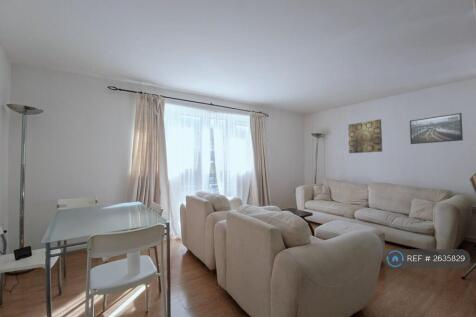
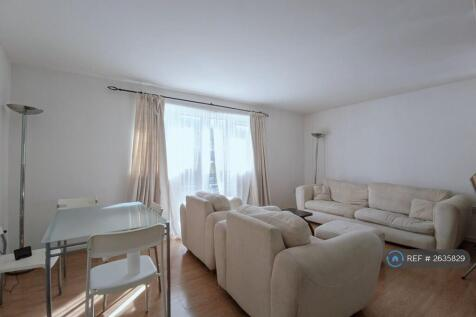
- wall art [347,118,383,154]
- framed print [409,112,464,145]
